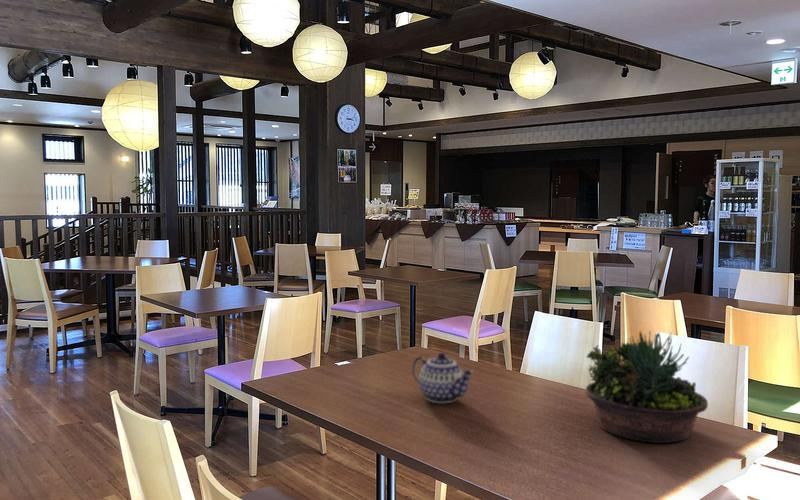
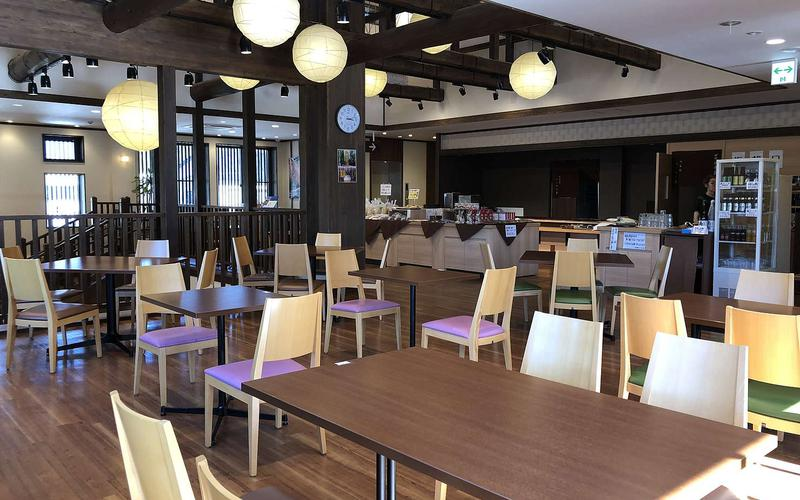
- succulent planter [584,329,709,444]
- teapot [411,352,474,404]
